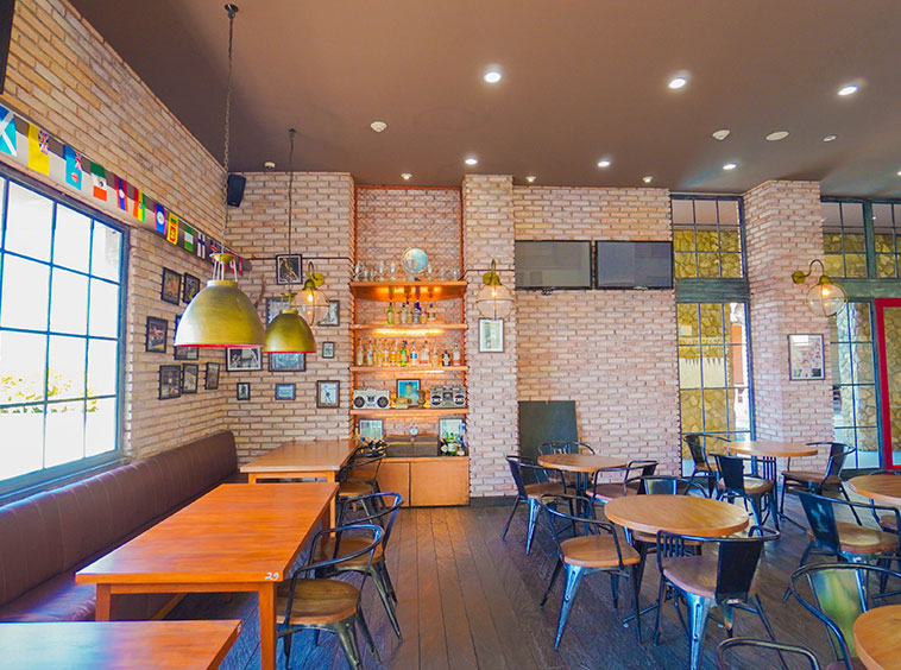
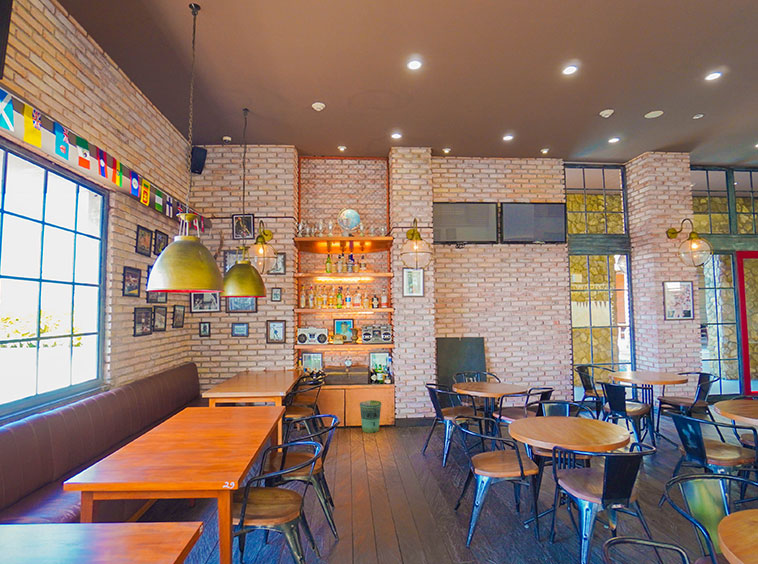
+ trash can [359,399,382,434]
